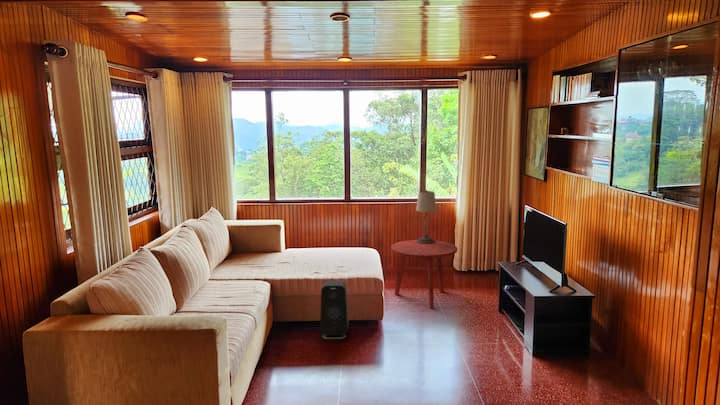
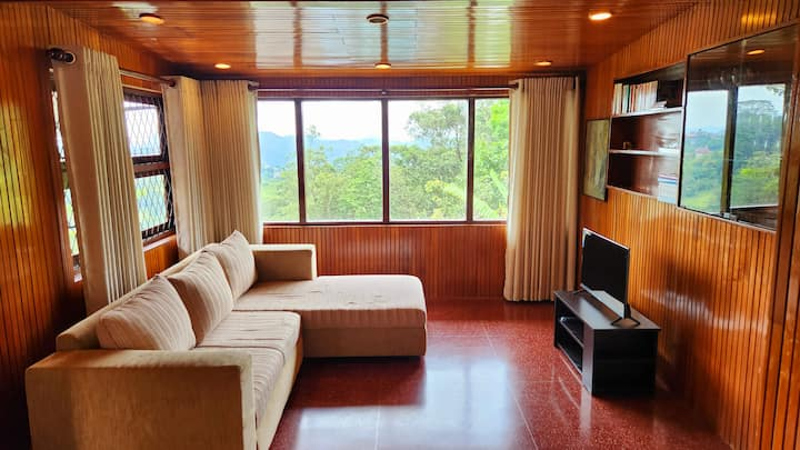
- side table [390,239,458,309]
- speaker [319,279,350,340]
- table lamp [415,189,437,244]
